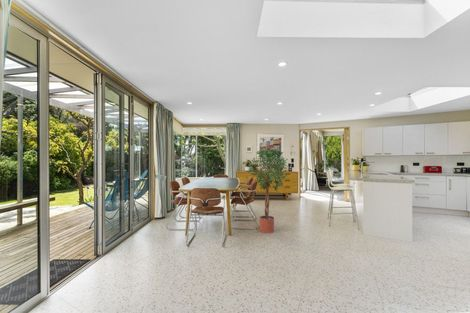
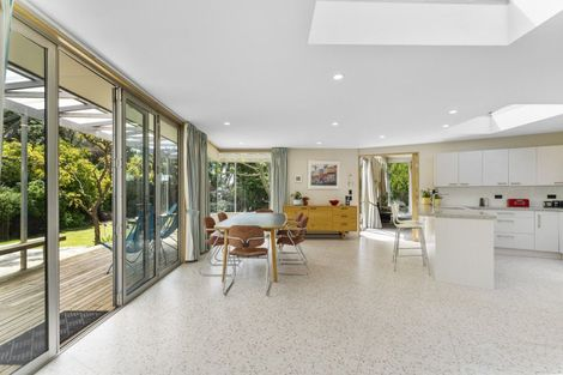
- potted tree [247,148,290,234]
